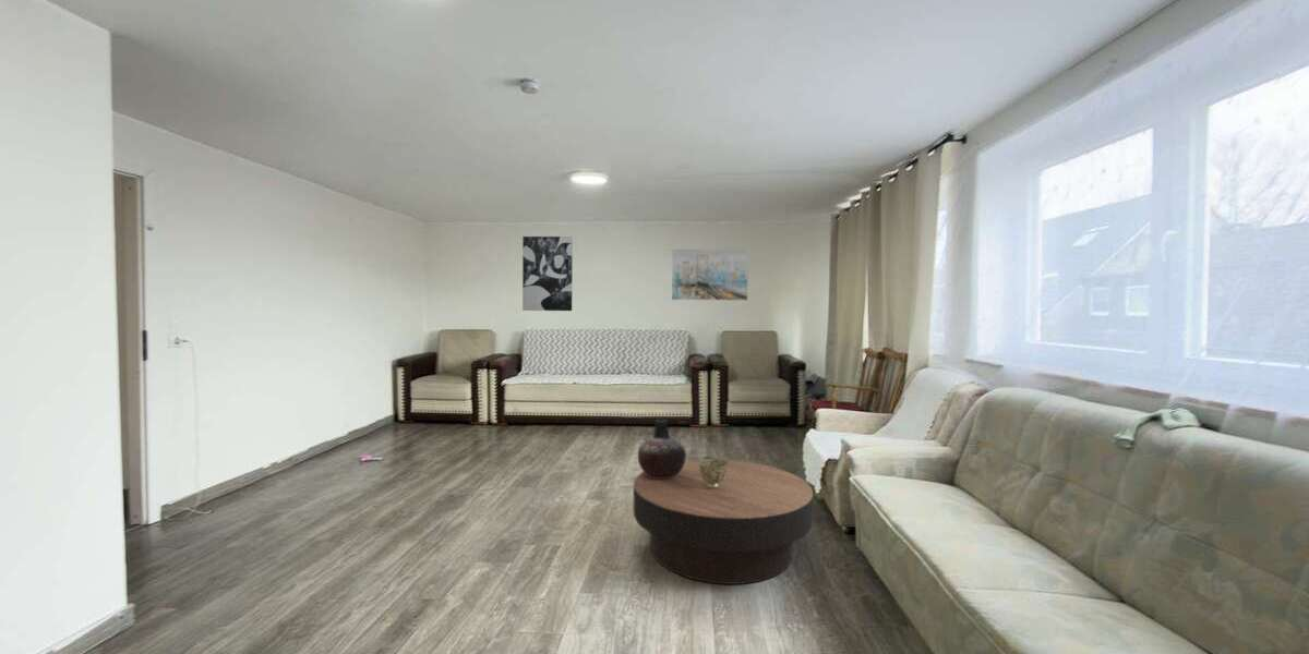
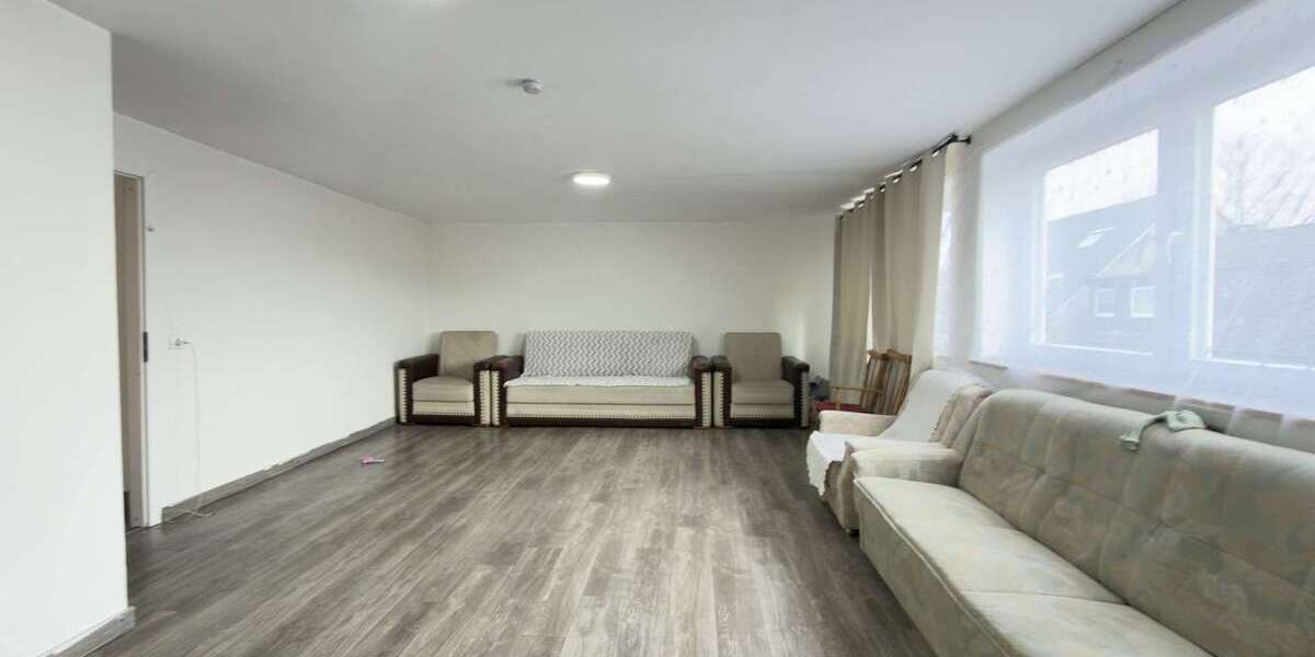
- vase [637,417,687,479]
- wall art [671,249,749,301]
- wall art [521,235,574,312]
- decorative bowl [697,456,729,489]
- coffee table [633,458,814,585]
